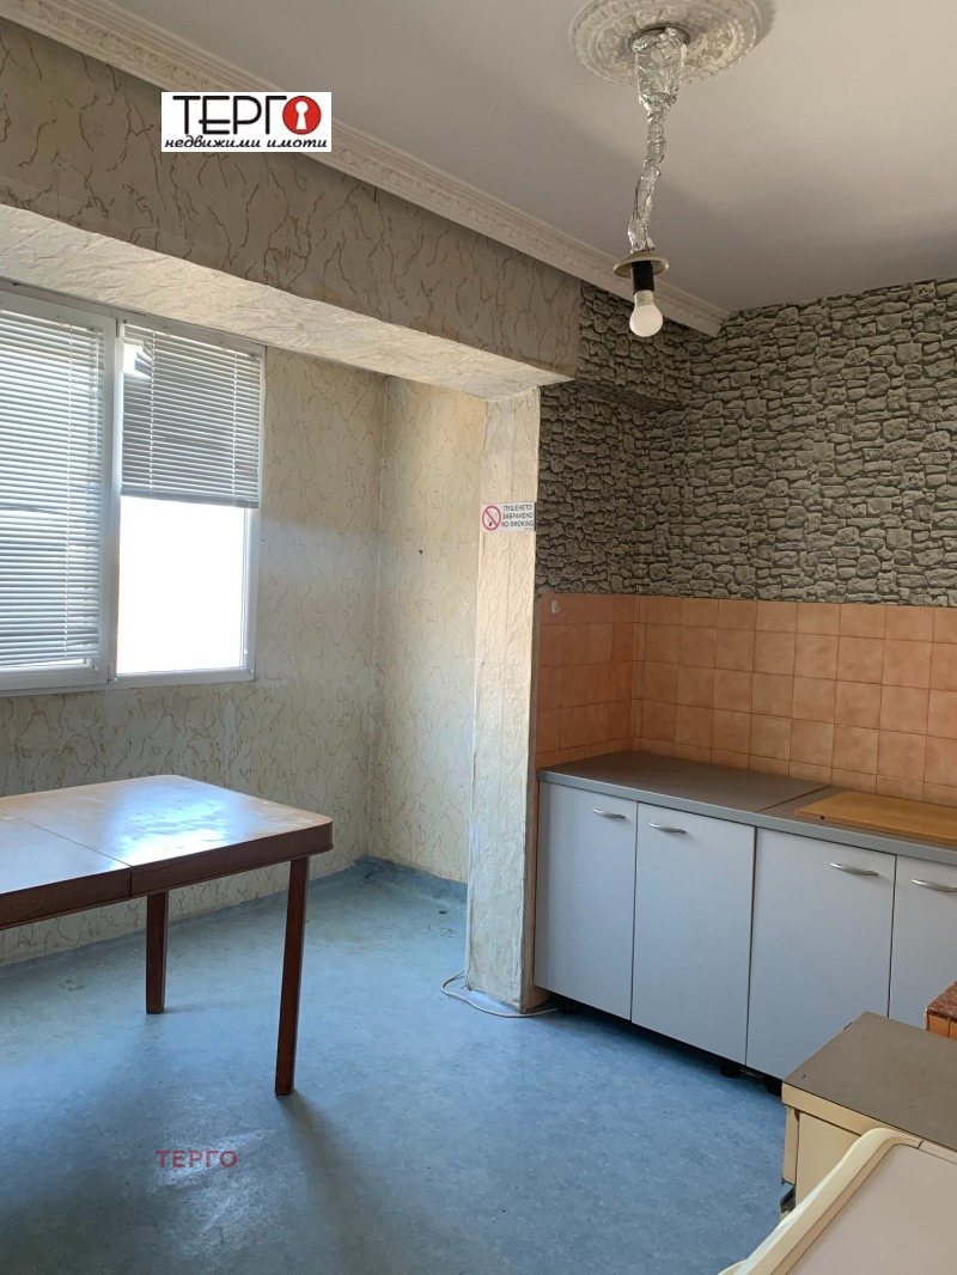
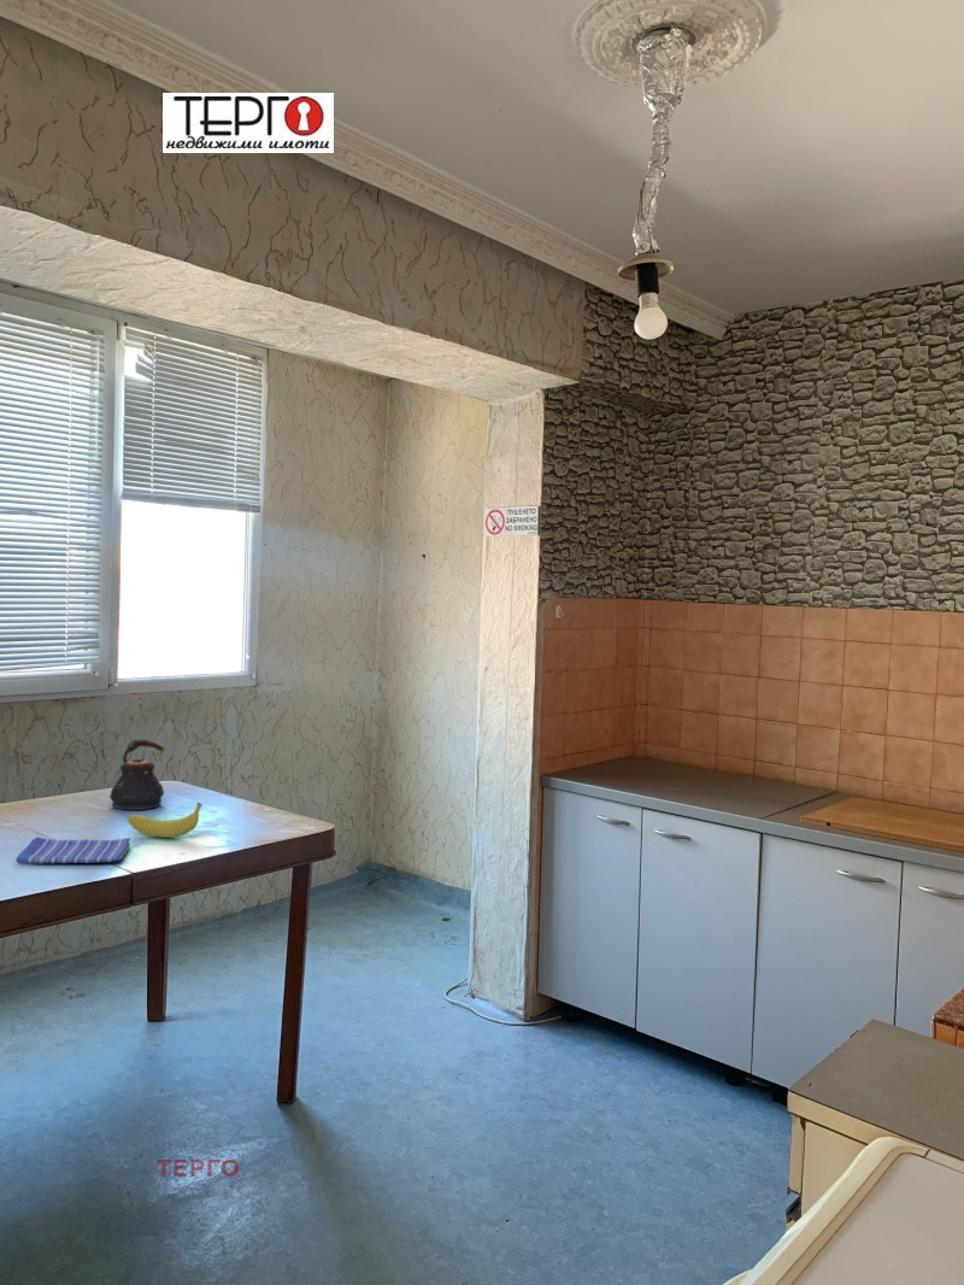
+ dish towel [14,835,131,864]
+ fruit [127,802,202,839]
+ teapot [108,738,169,811]
